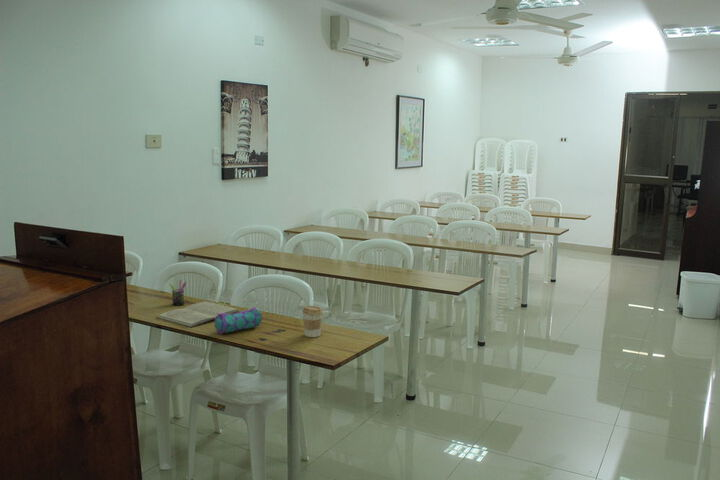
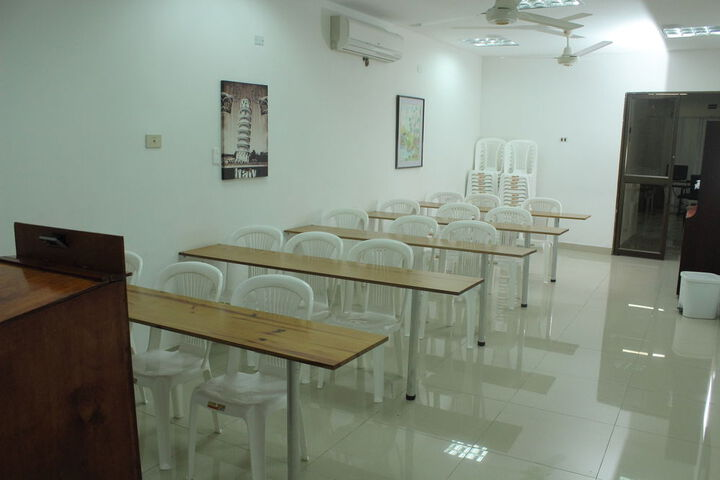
- pen holder [169,279,187,306]
- book [156,300,240,328]
- pencil case [213,306,263,335]
- coffee cup [301,305,324,338]
